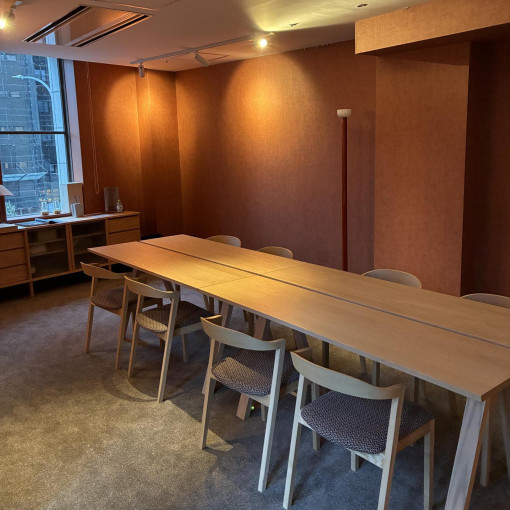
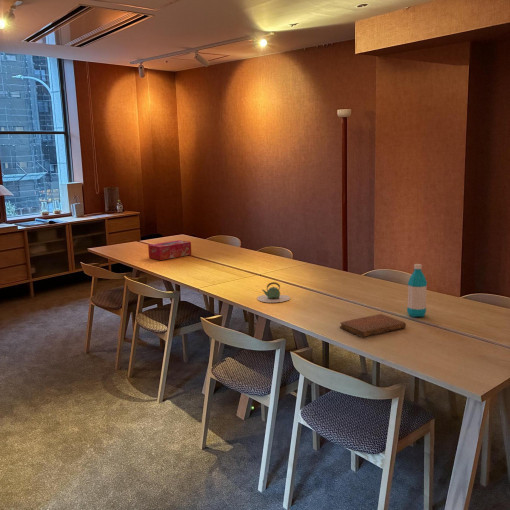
+ tissue box [147,239,192,261]
+ teapot [256,281,291,303]
+ notebook [339,313,407,338]
+ water bottle [406,263,428,318]
